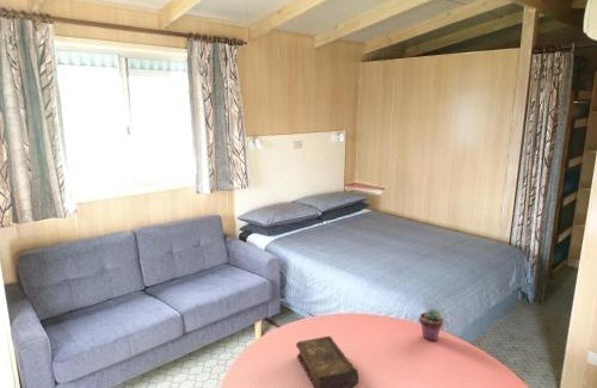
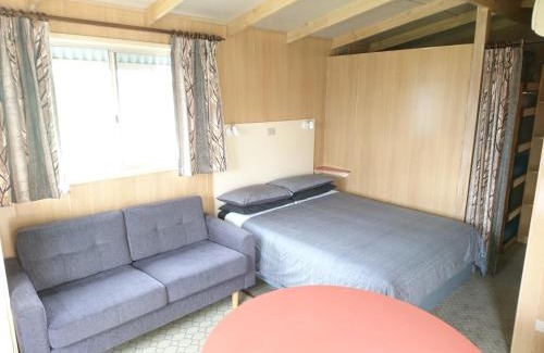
- book [295,335,359,388]
- potted succulent [418,308,444,341]
